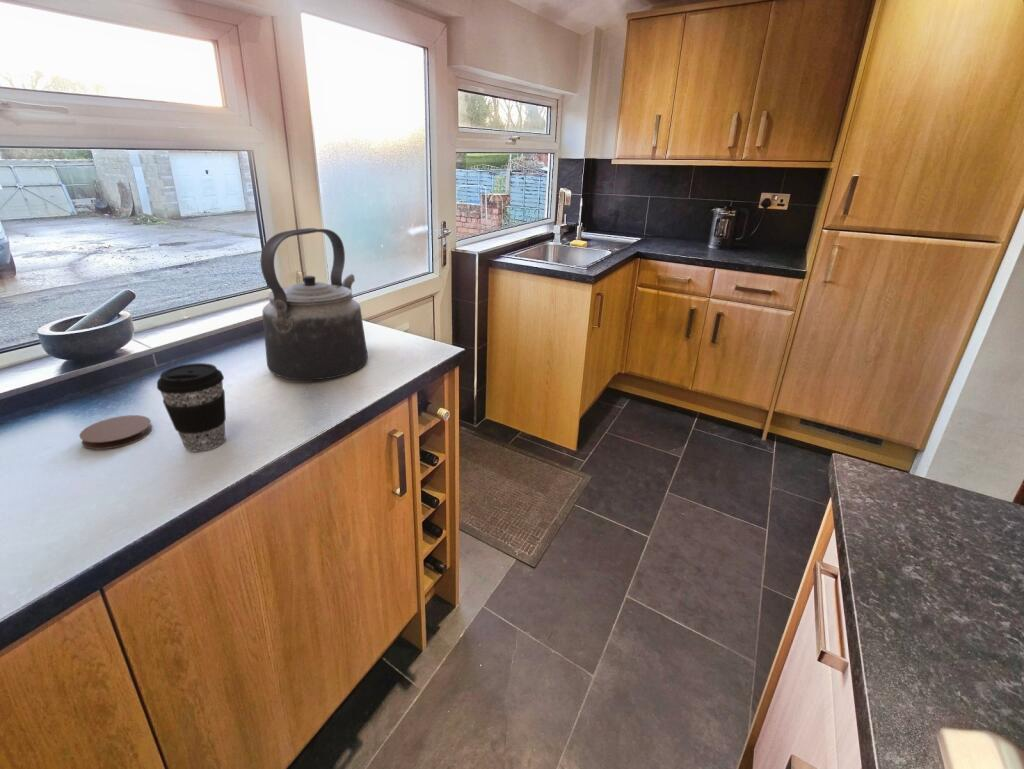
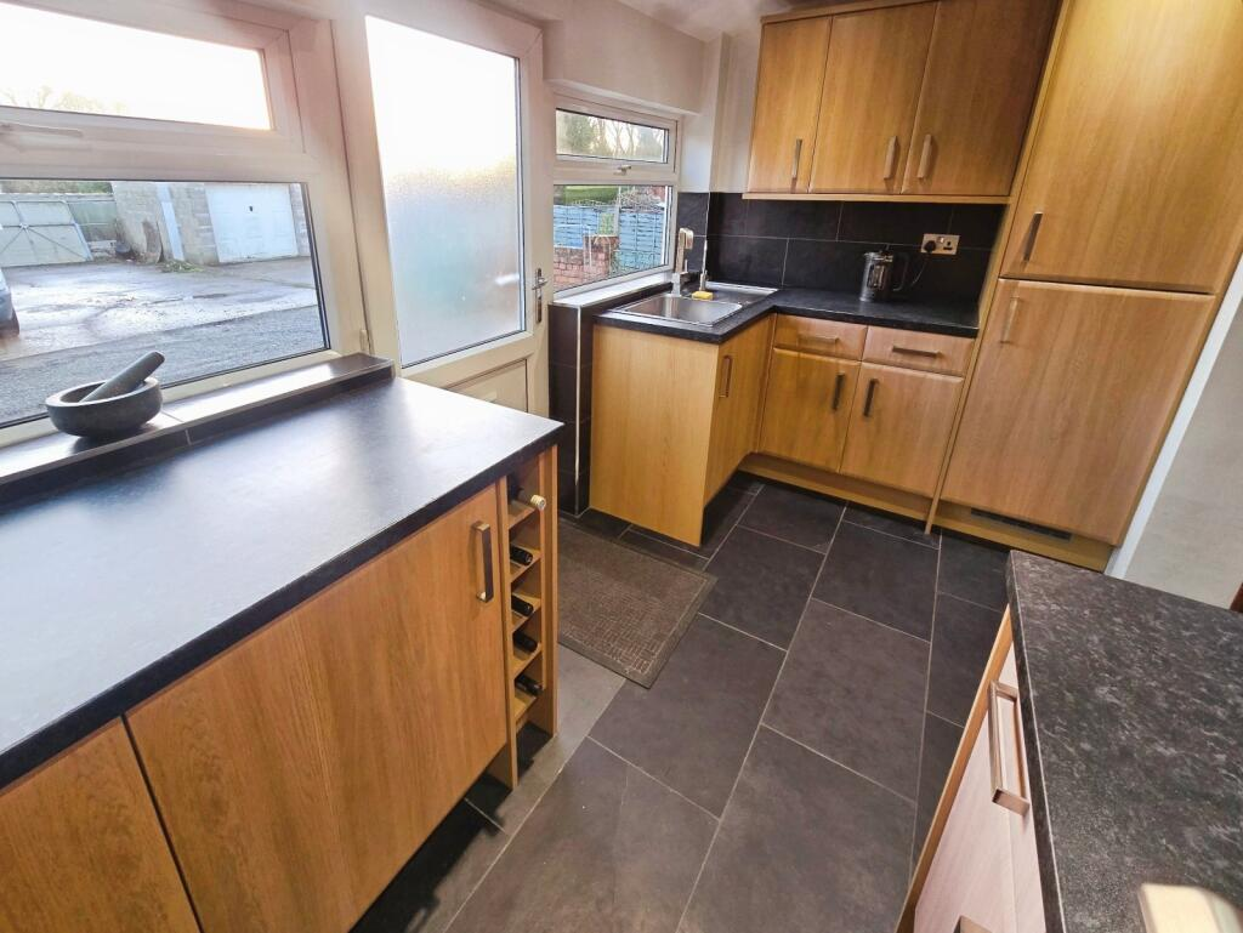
- coffee cup [156,362,227,452]
- coaster [78,414,154,450]
- kettle [260,227,369,381]
